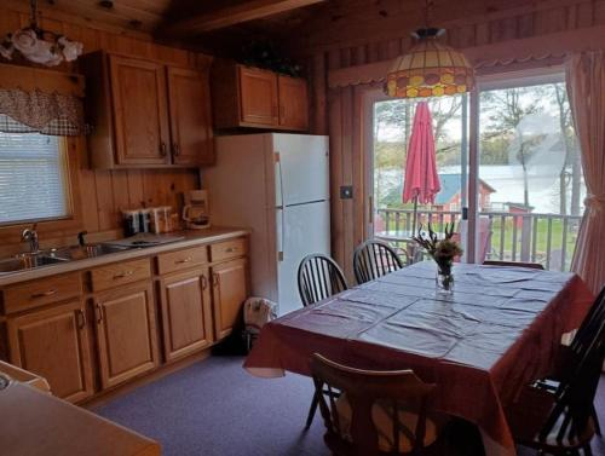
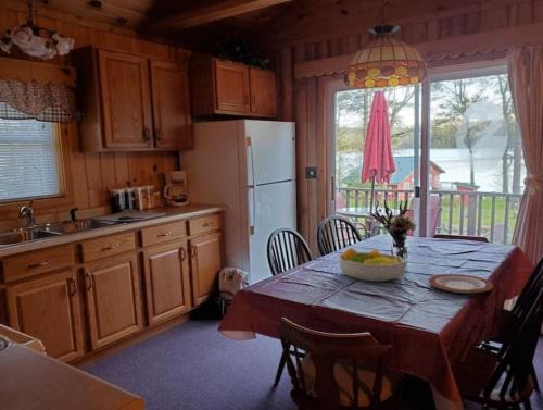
+ fruit bowl [338,247,407,283]
+ plate [428,273,494,295]
